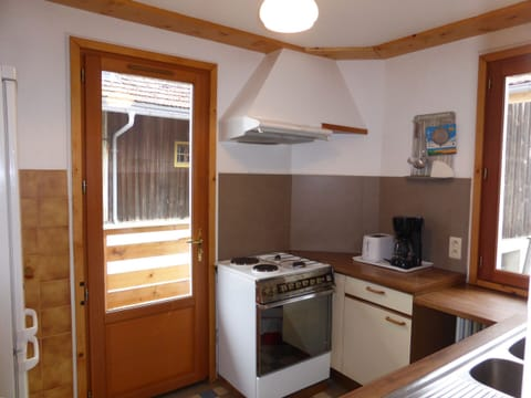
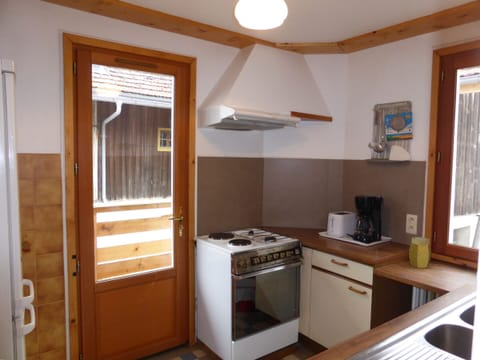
+ jar [408,236,432,269]
